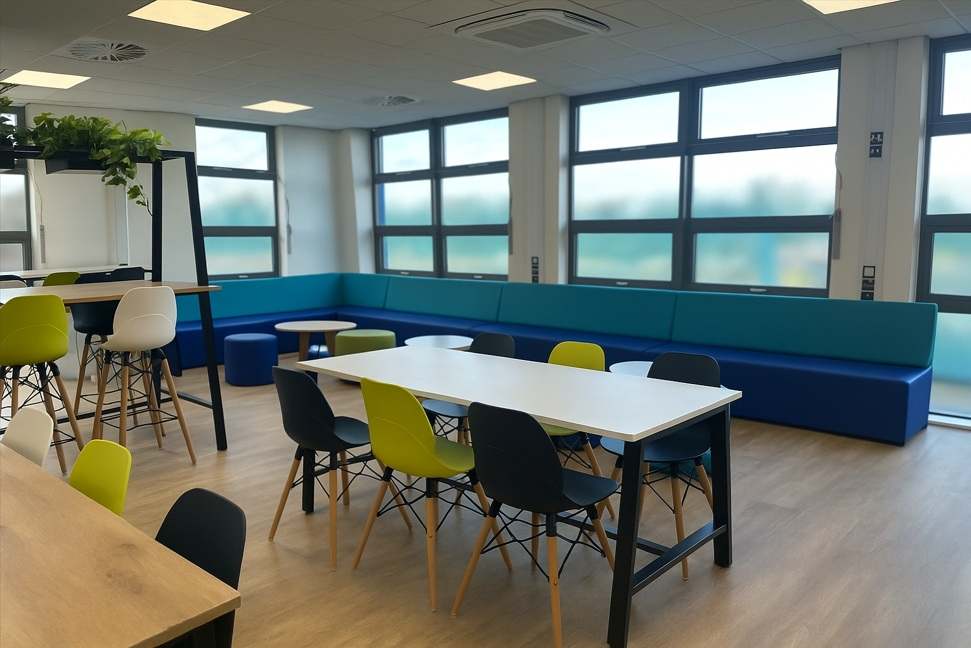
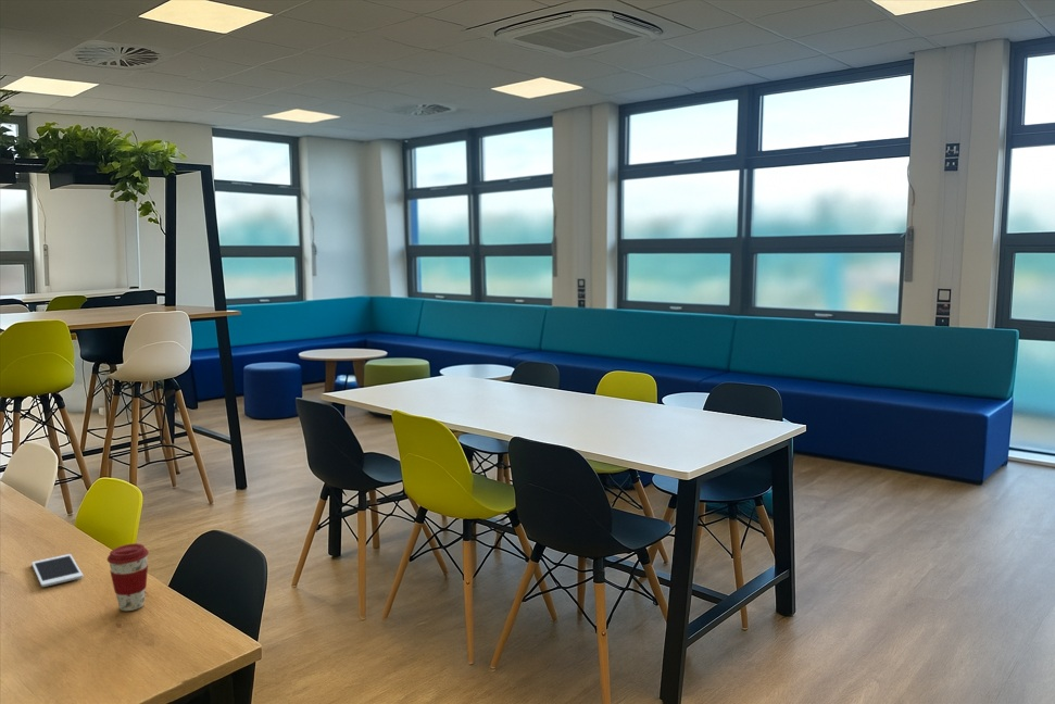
+ coffee cup [106,542,150,612]
+ cell phone [30,553,84,588]
